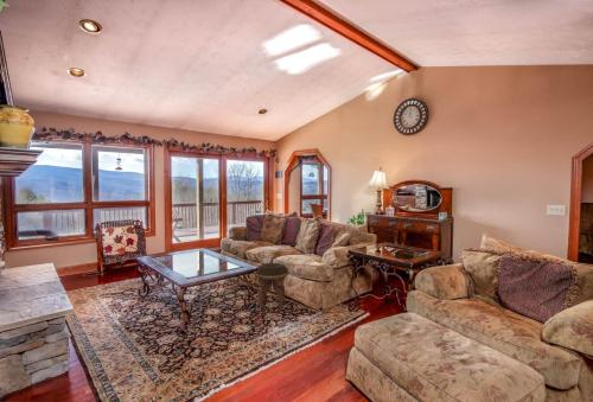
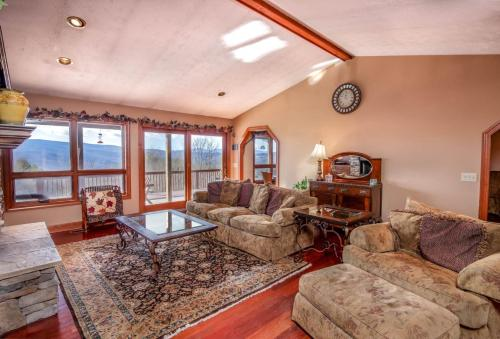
- footstool [254,262,289,310]
